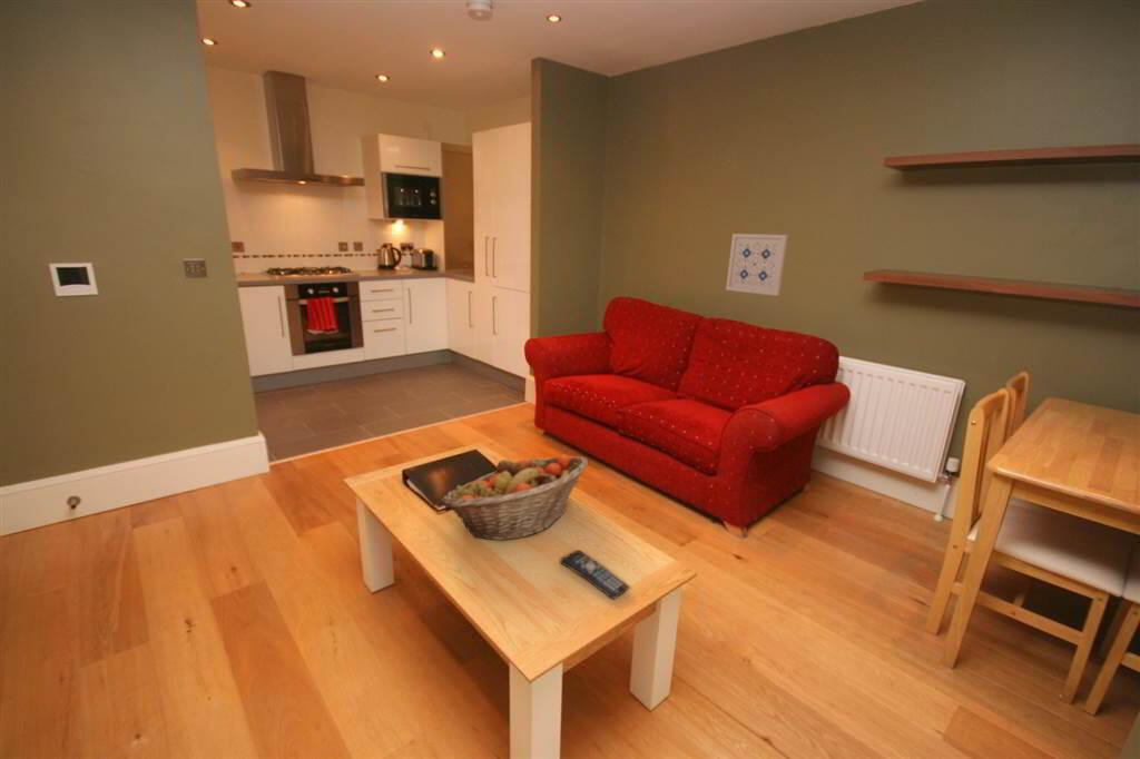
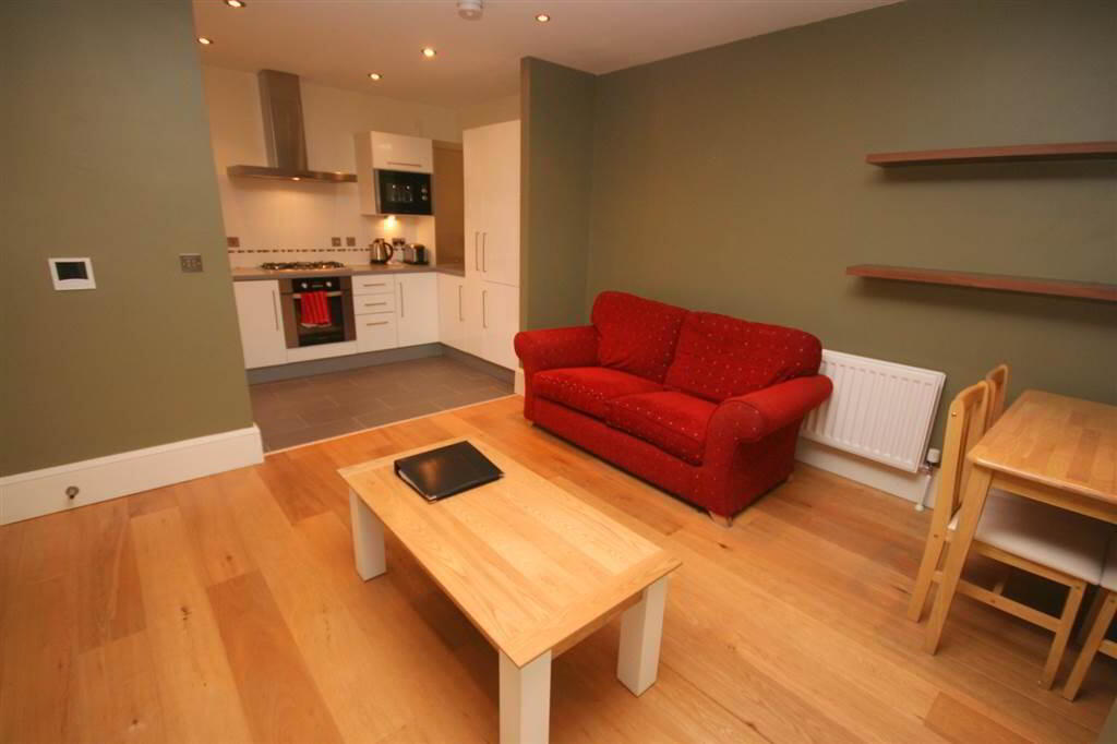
- remote control [559,550,631,600]
- fruit basket [441,453,589,542]
- wall art [725,233,789,297]
